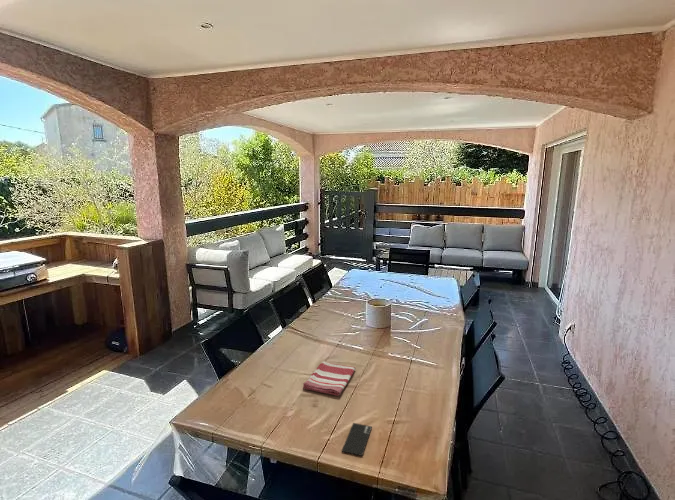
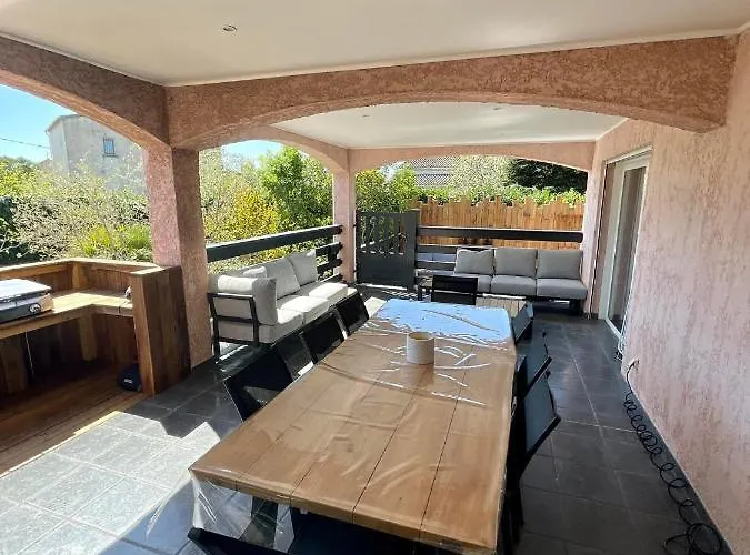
- smartphone [341,422,373,457]
- dish towel [302,360,357,397]
